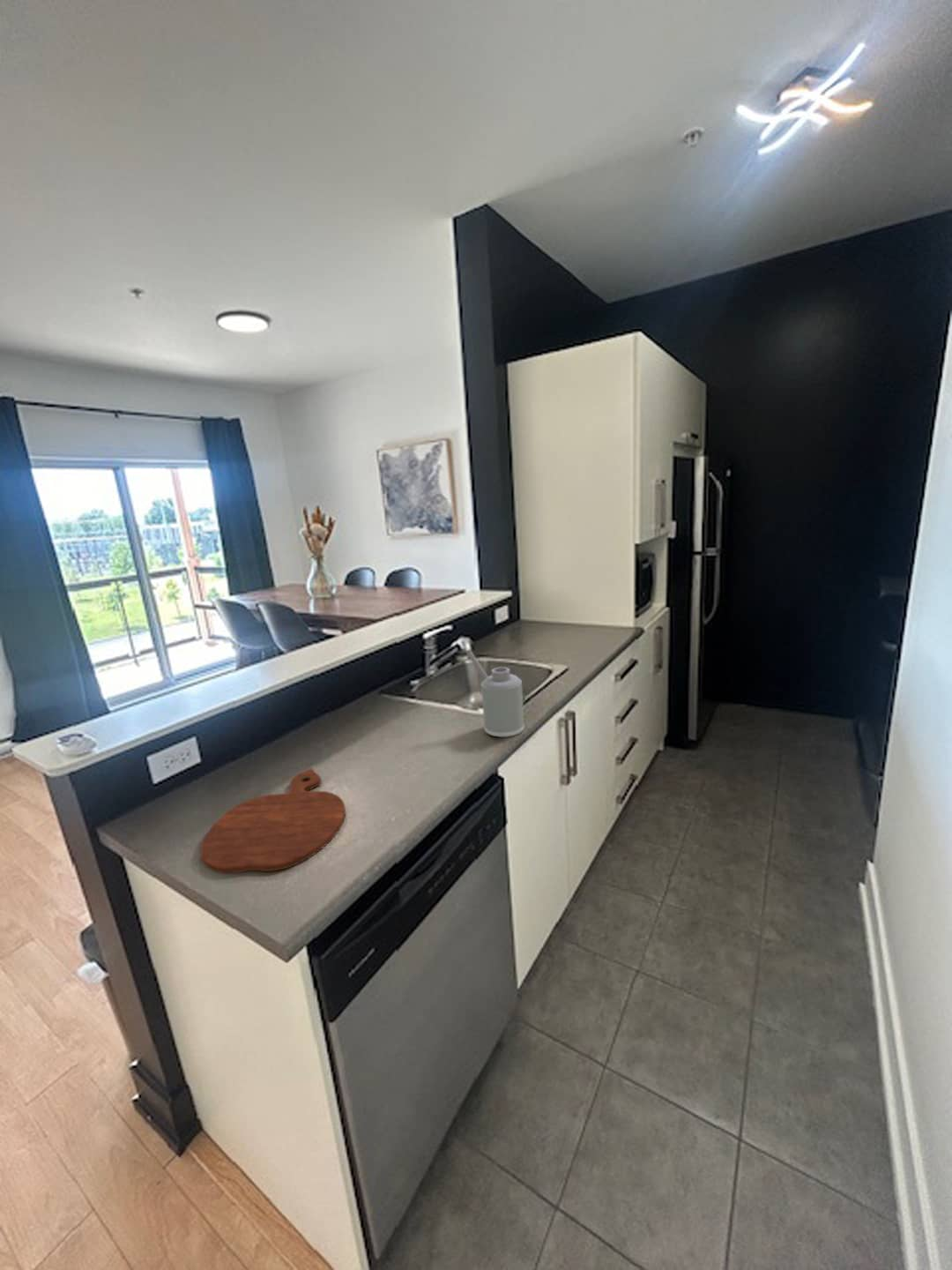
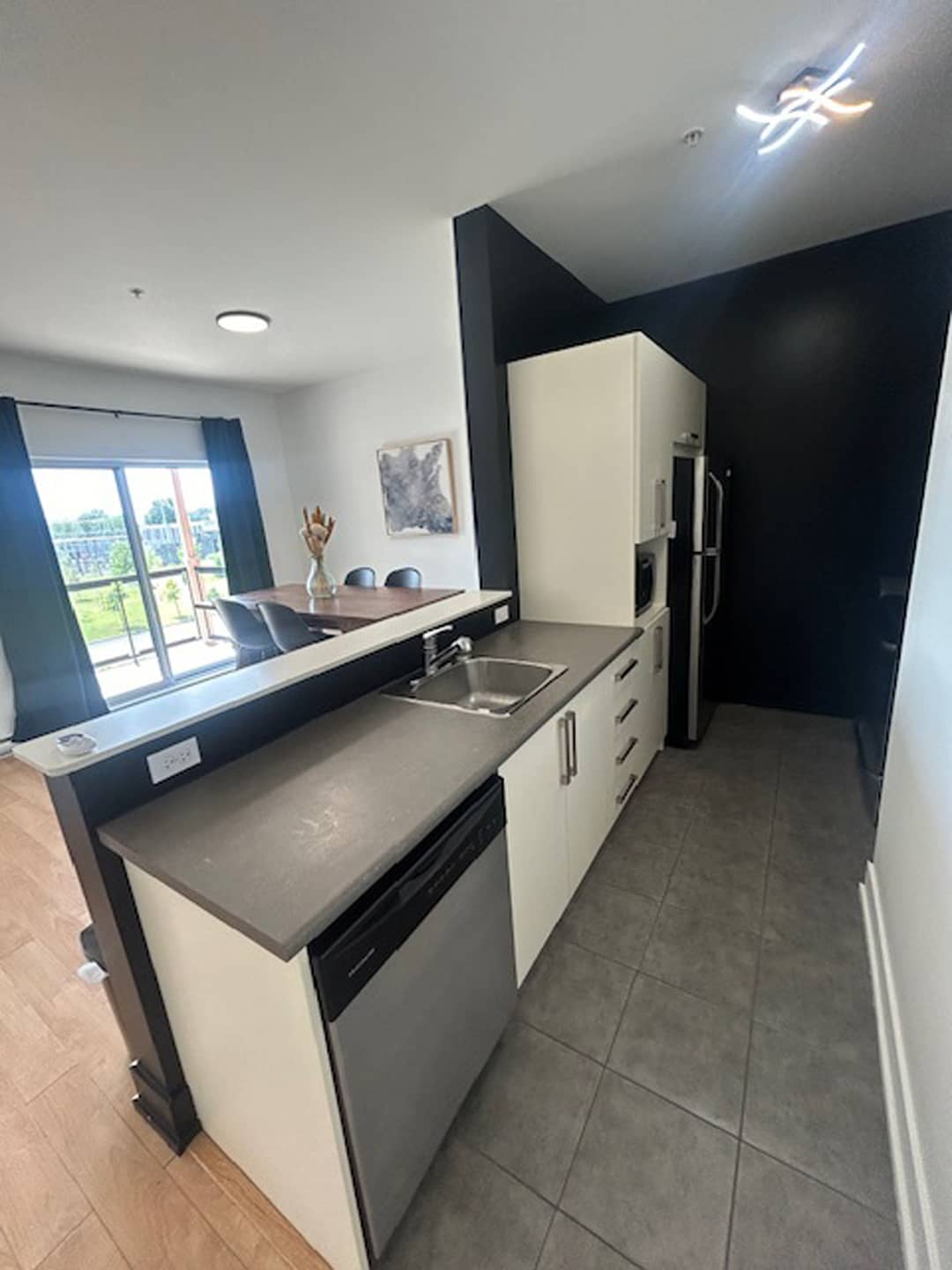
- soap dispenser [465,650,525,738]
- cutting board [199,768,346,874]
